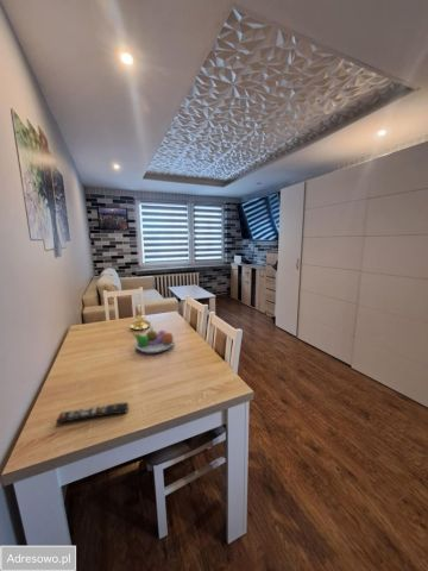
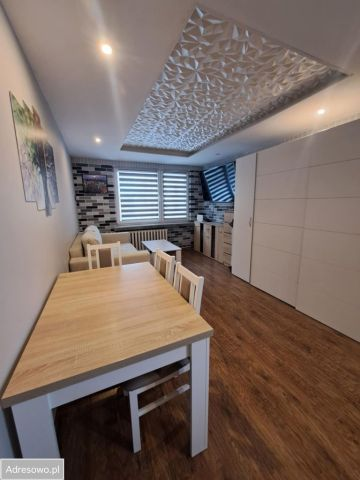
- remote control [55,401,130,425]
- fruit bowl [132,327,176,354]
- candle holder [130,305,152,331]
